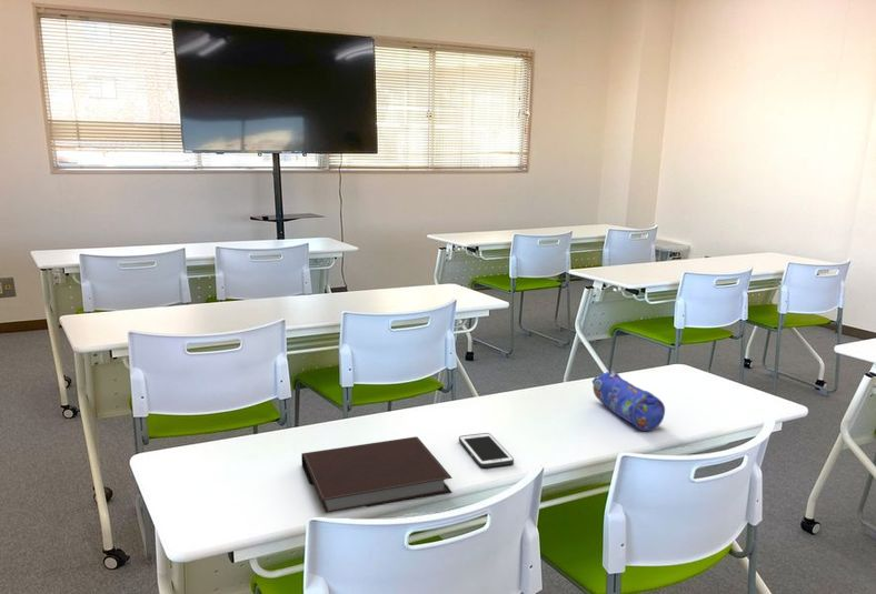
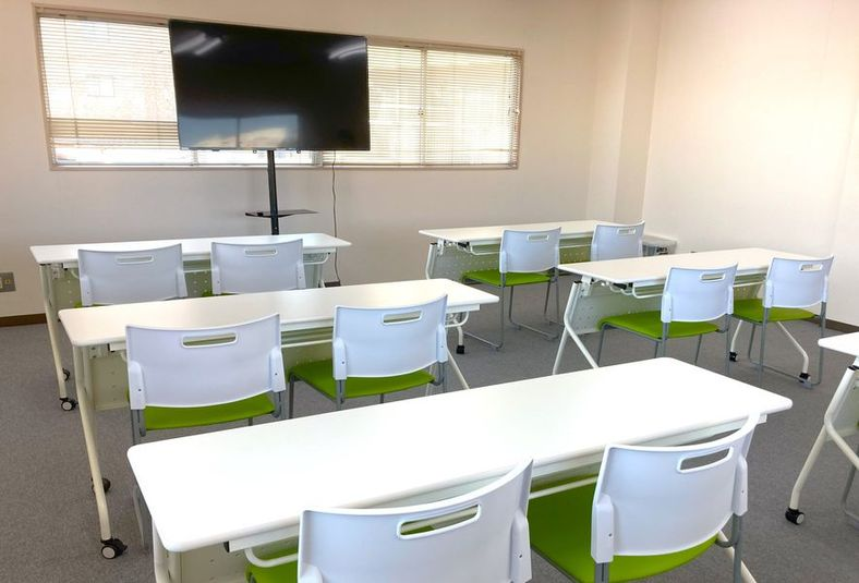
- cell phone [458,432,515,469]
- pencil case [590,369,666,432]
- notebook [300,435,454,514]
